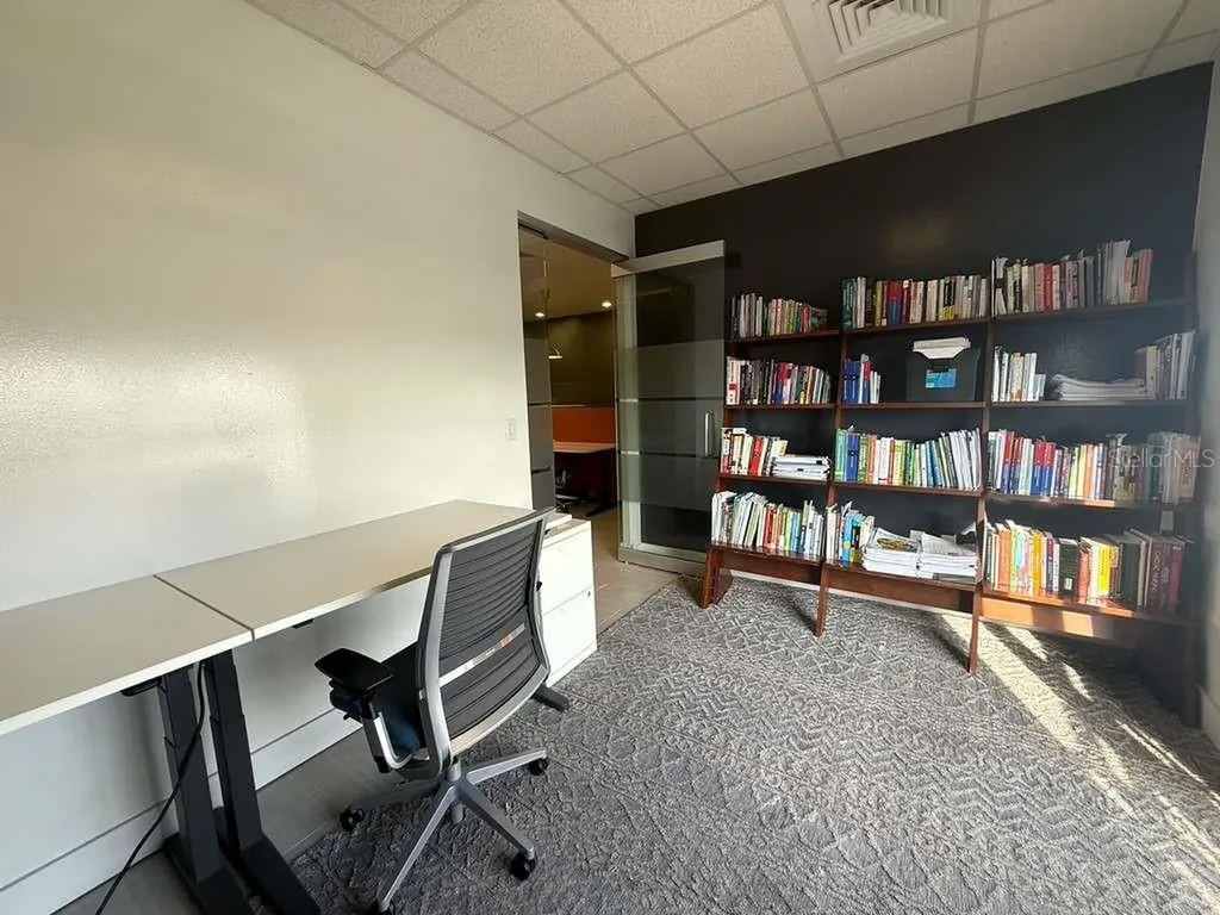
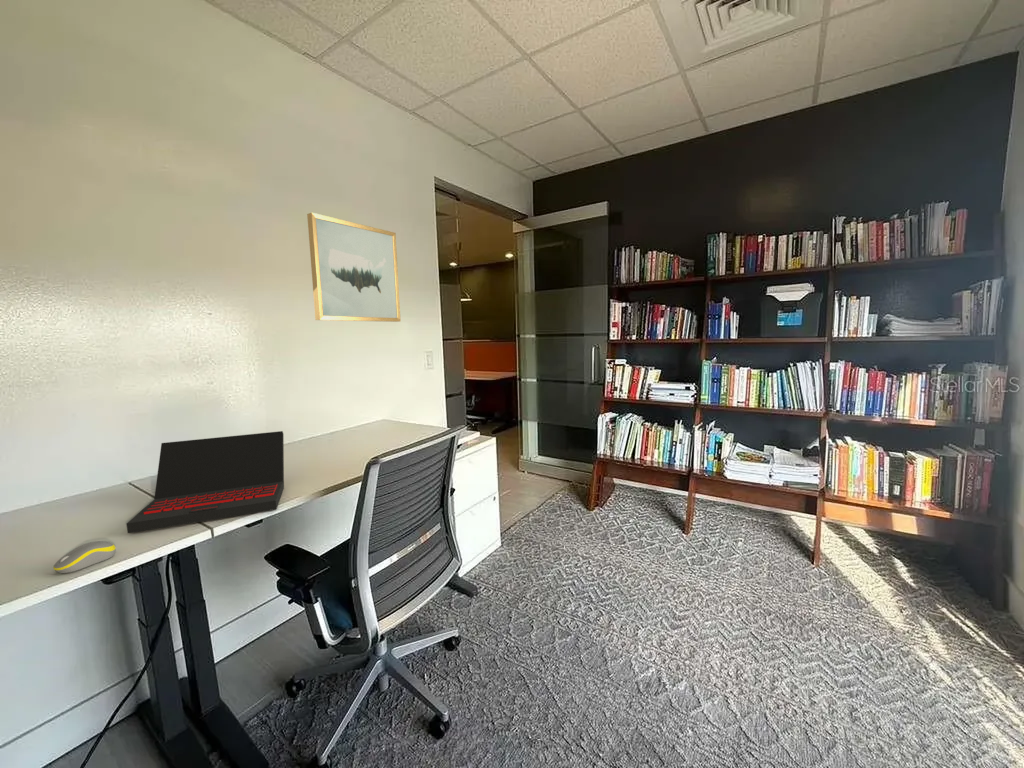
+ computer mouse [53,540,117,574]
+ laptop [126,430,285,534]
+ wall art [306,212,401,323]
